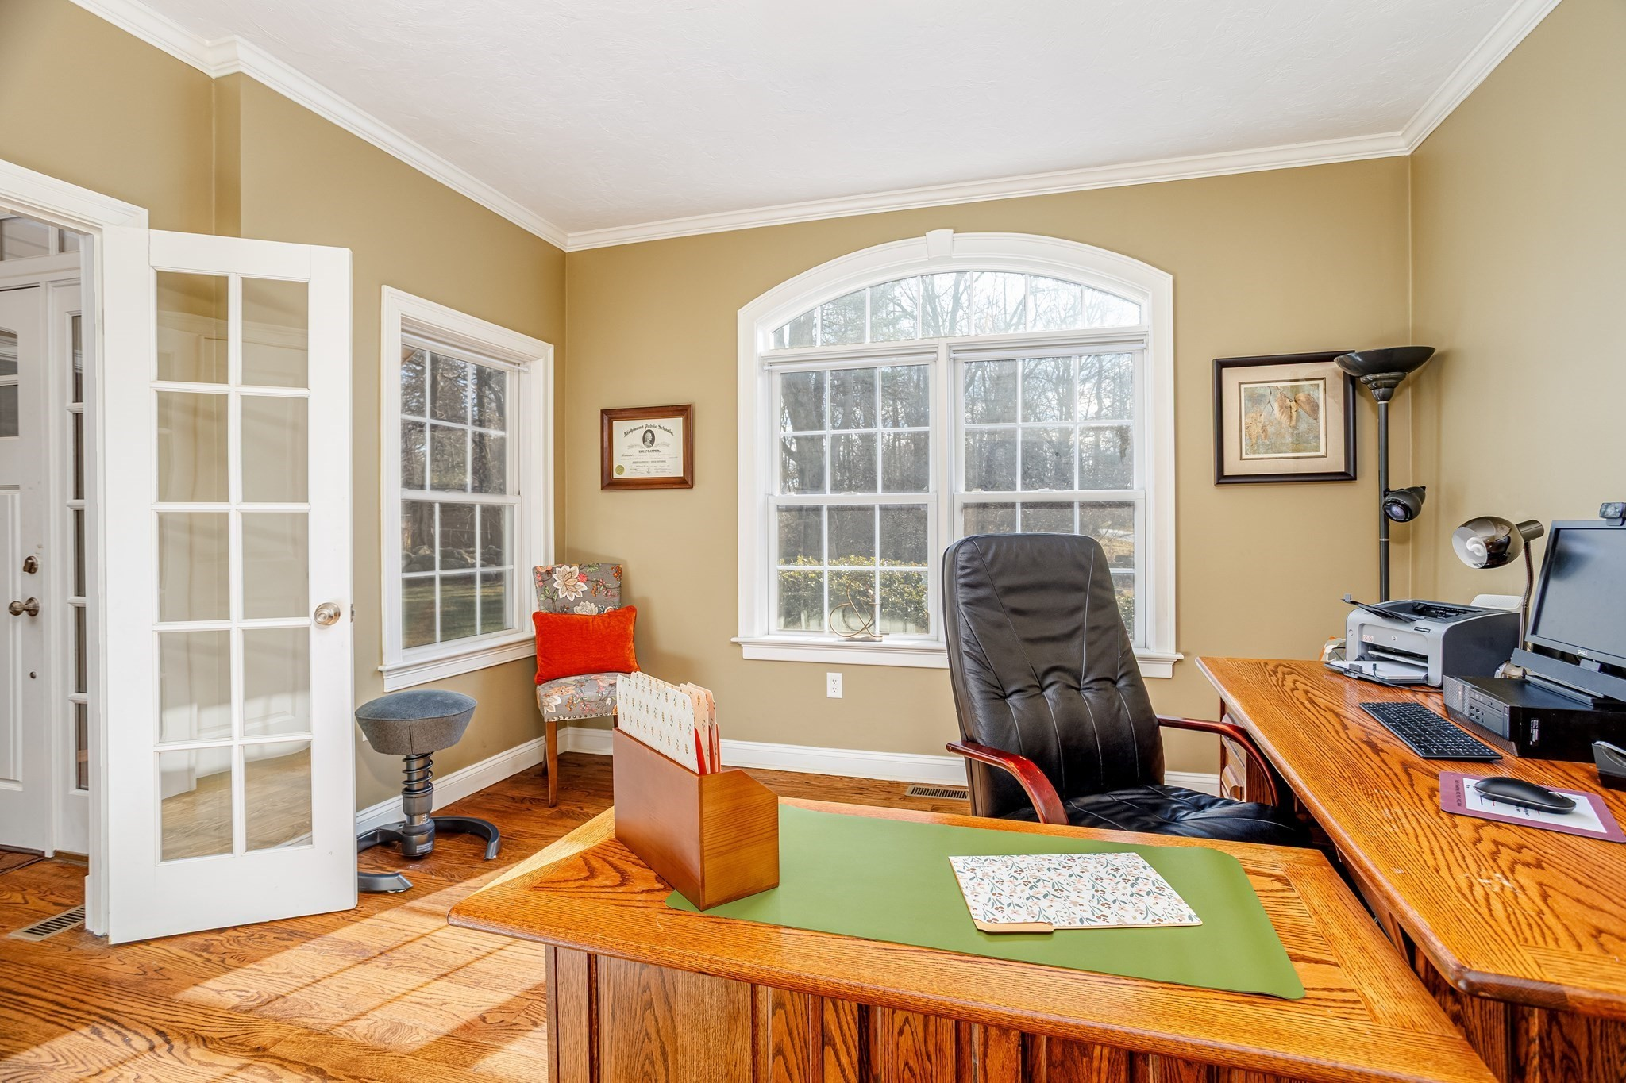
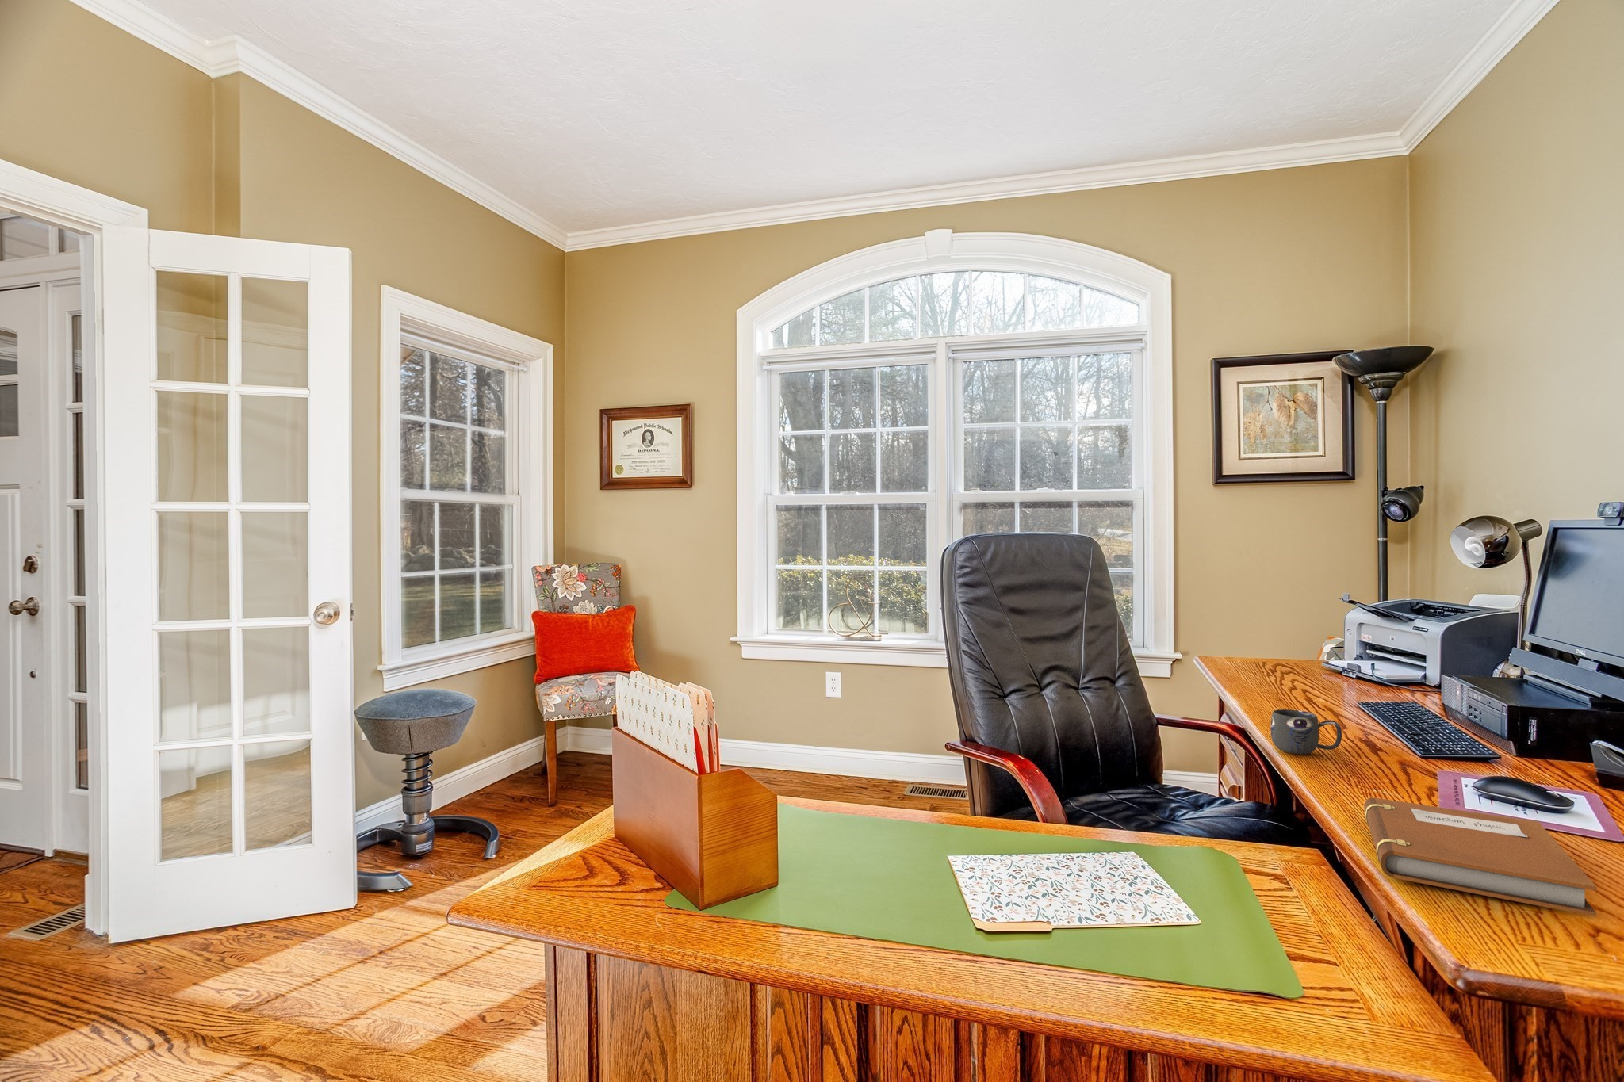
+ notebook [1363,797,1597,917]
+ mug [1269,709,1343,755]
